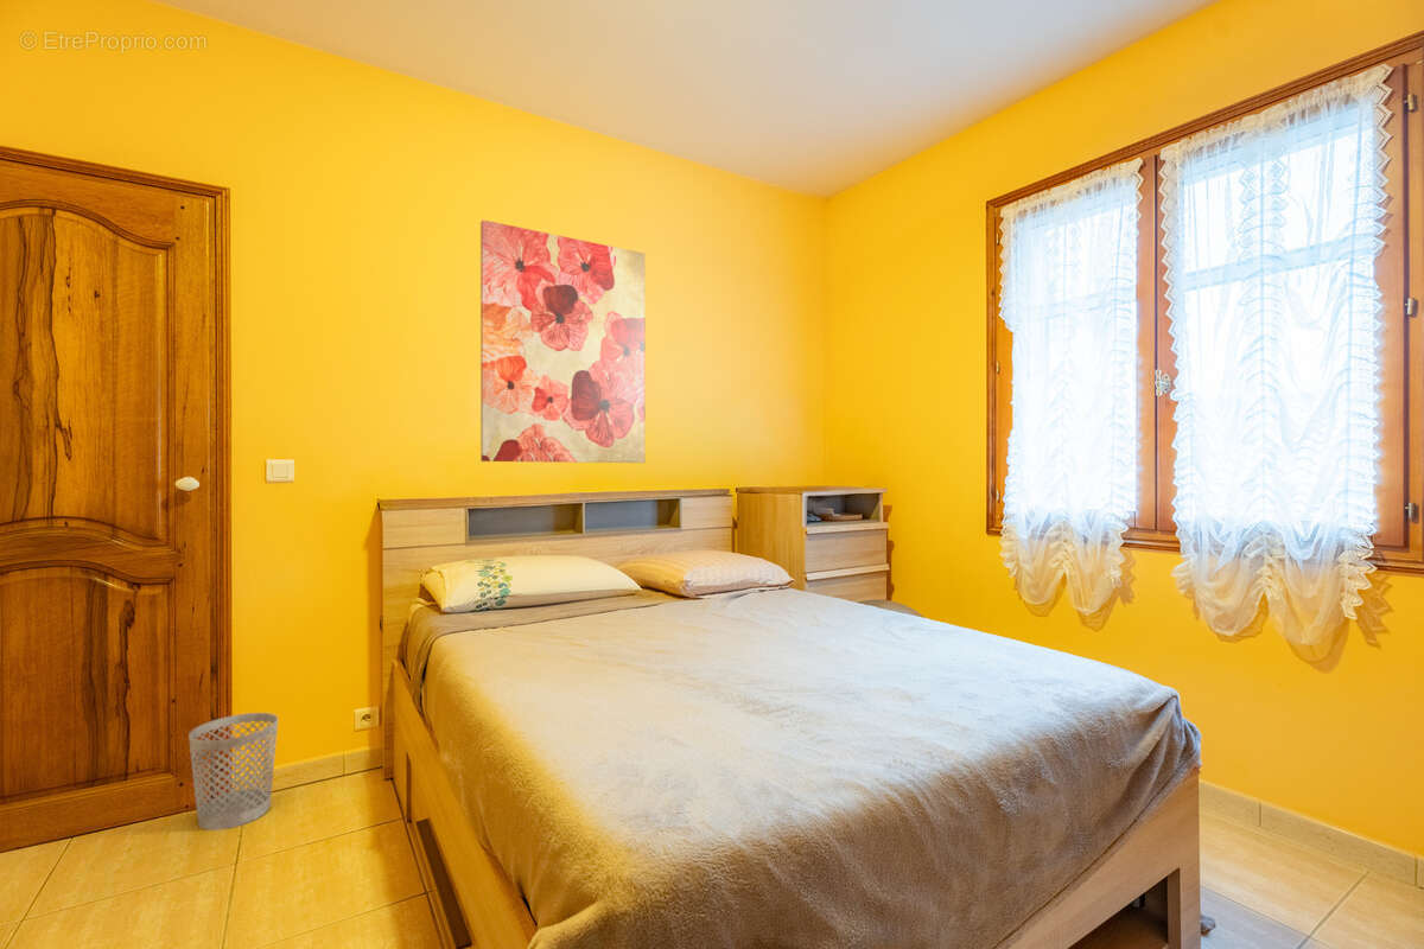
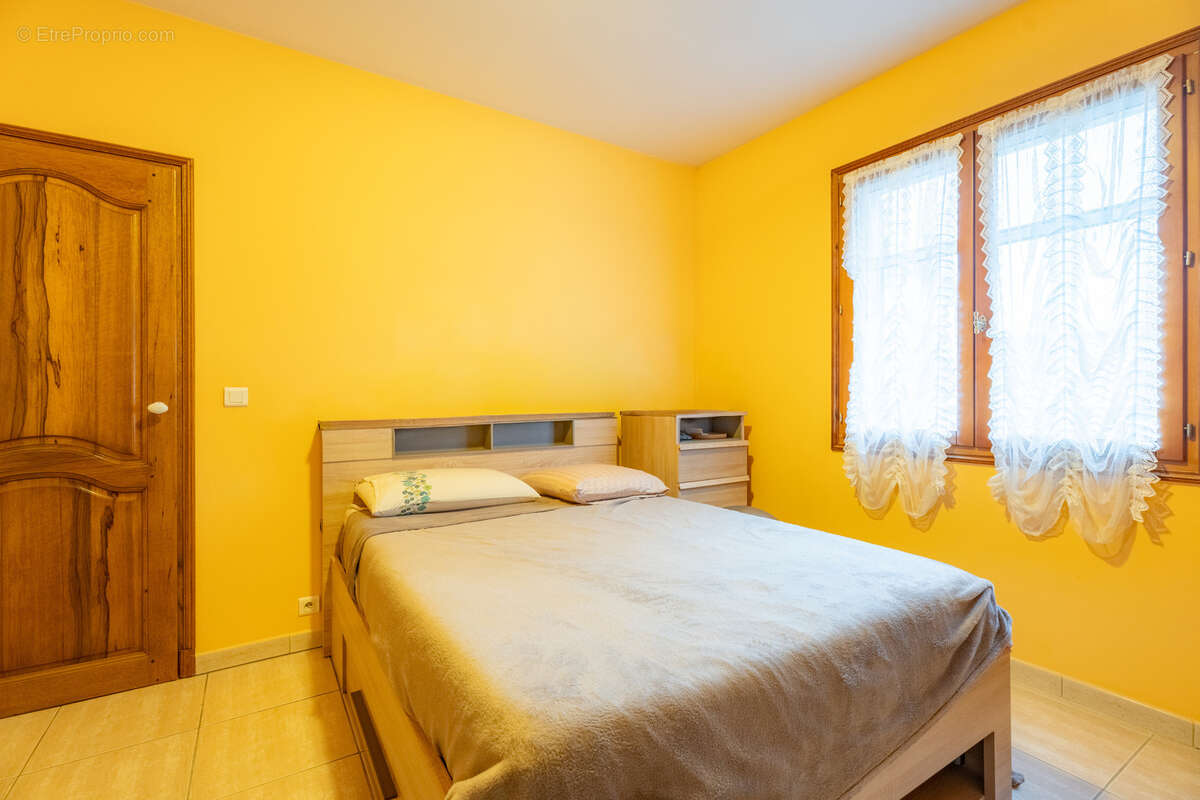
- wall art [479,218,647,464]
- wastebasket [187,712,279,832]
